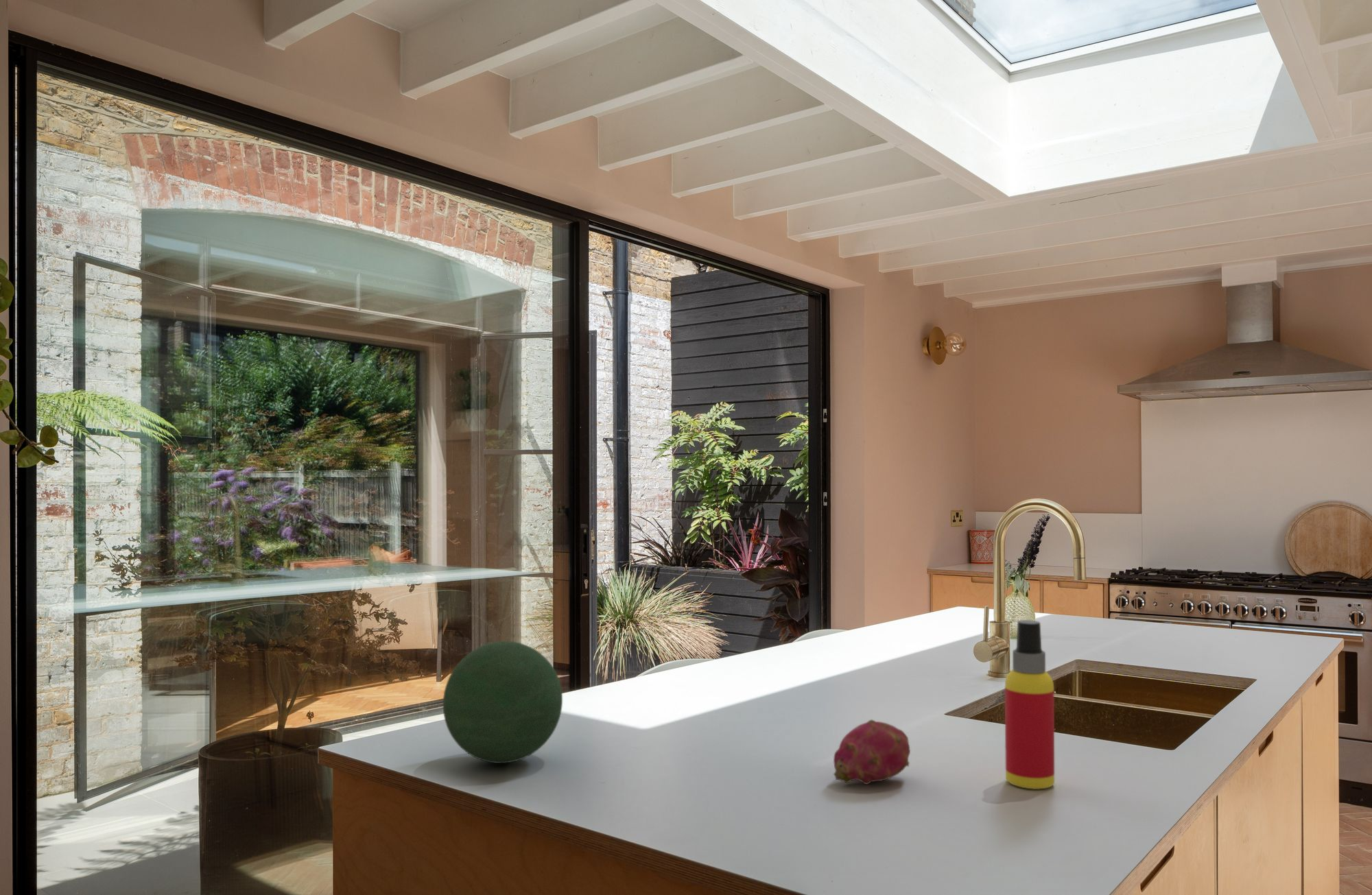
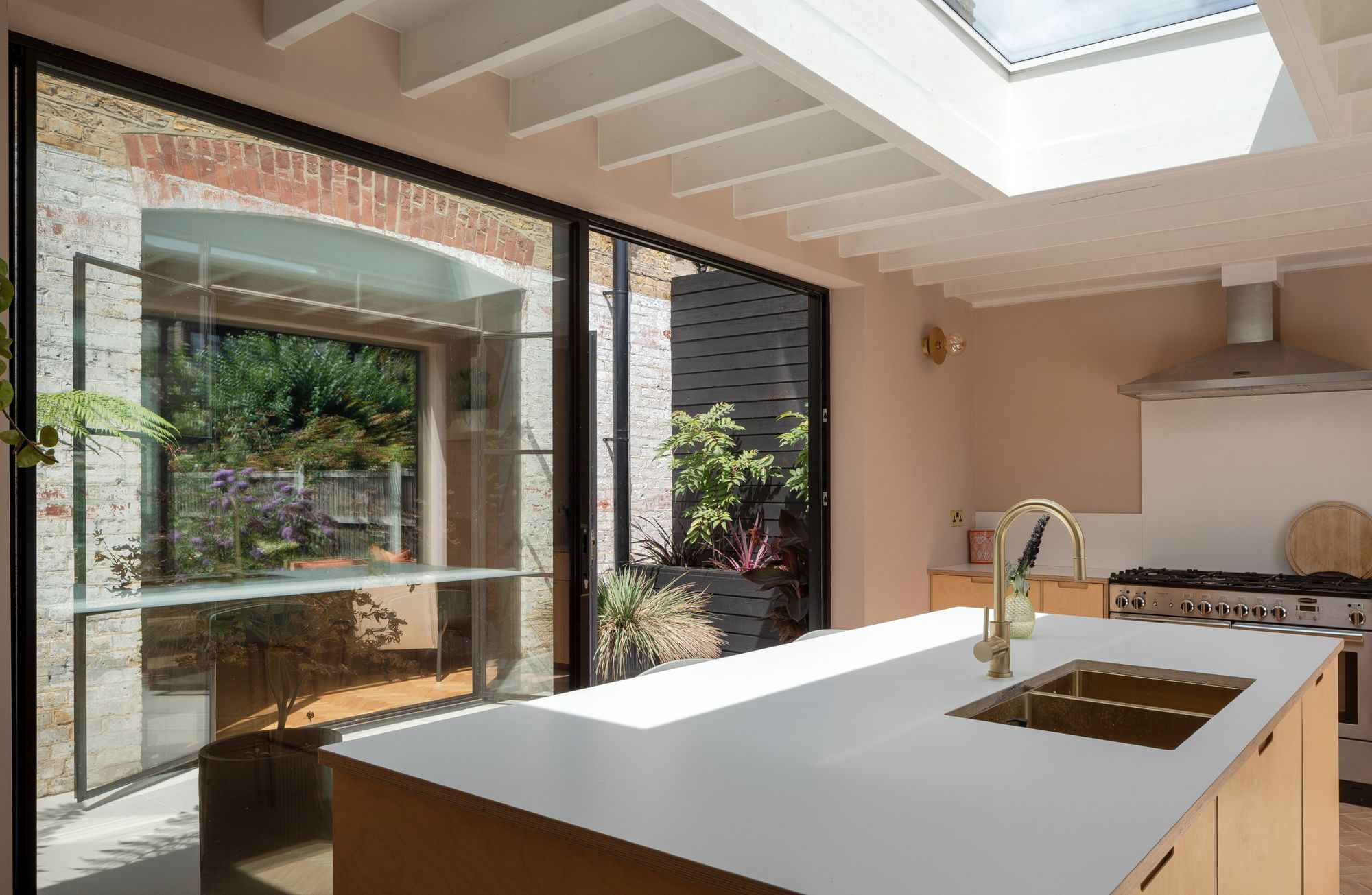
- fruit [833,719,911,785]
- spray bottle [1004,619,1055,790]
- decorative orb [442,641,563,764]
